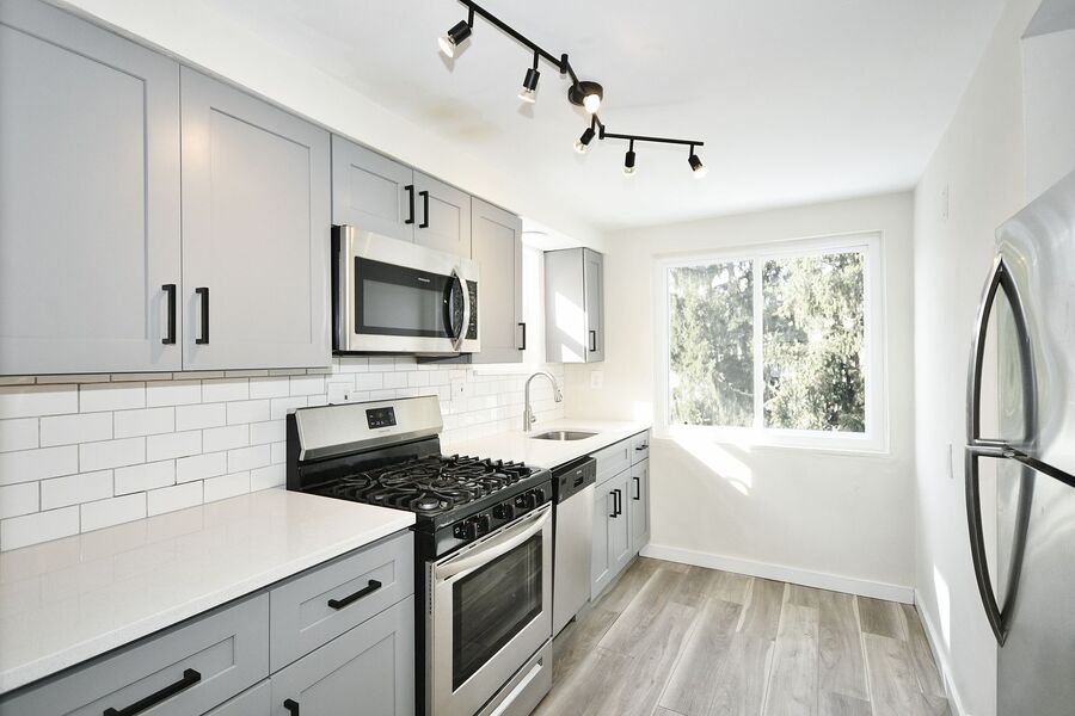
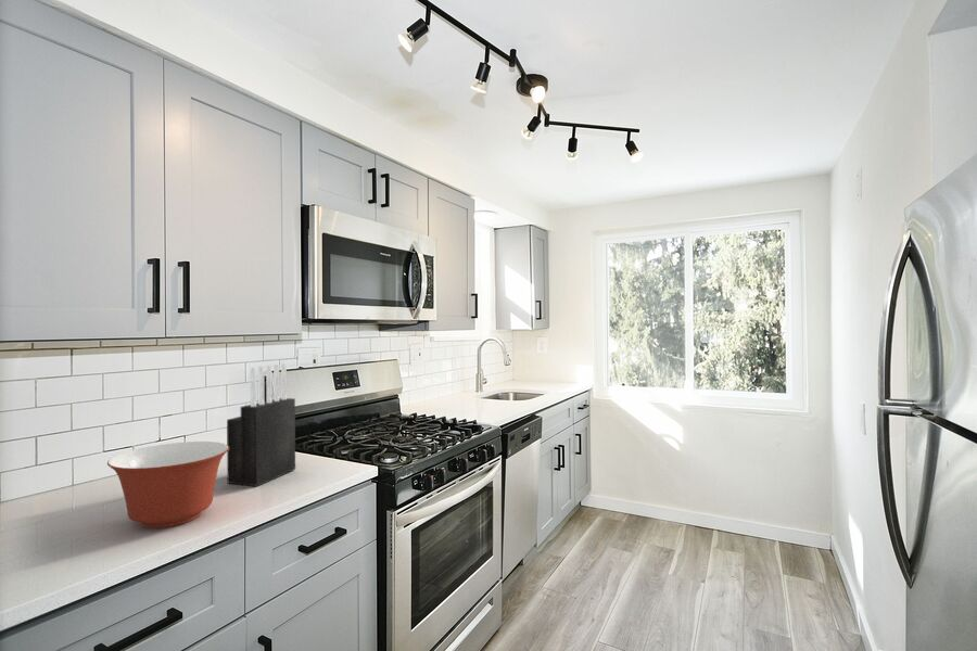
+ knife block [226,362,296,487]
+ mixing bowl [106,441,229,529]
